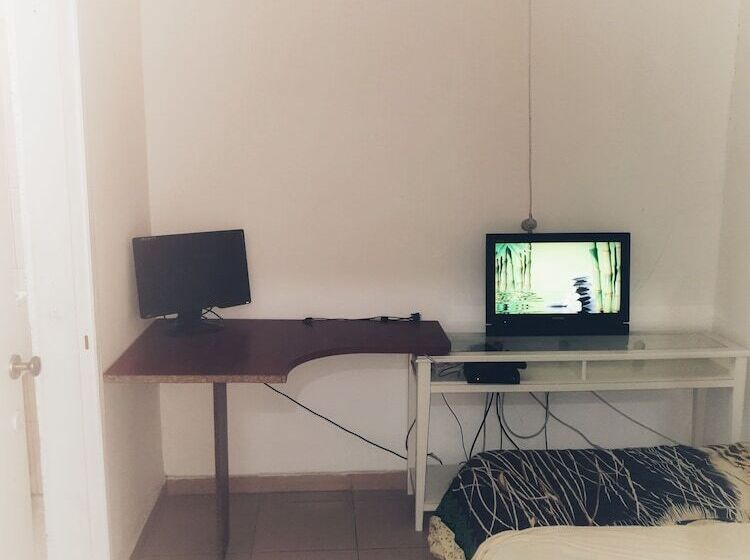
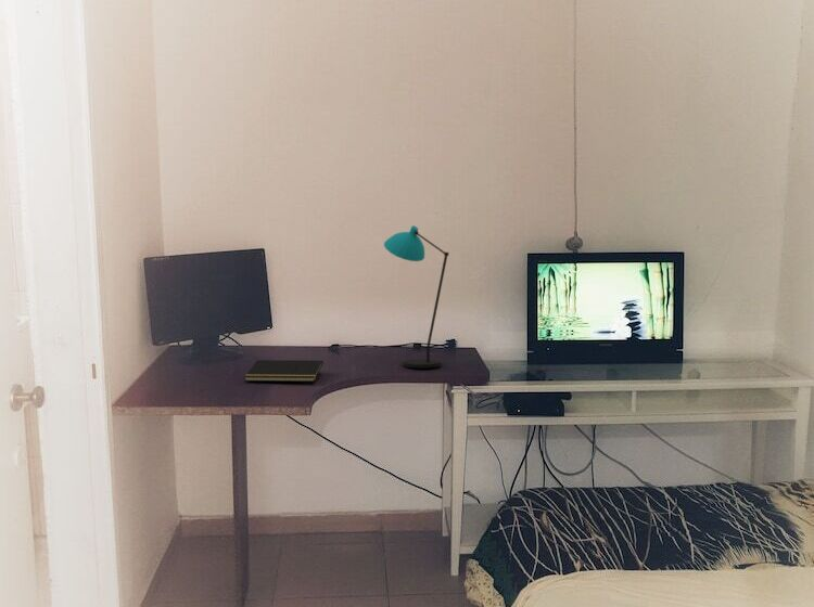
+ desk lamp [383,224,450,369]
+ notepad [244,359,325,383]
